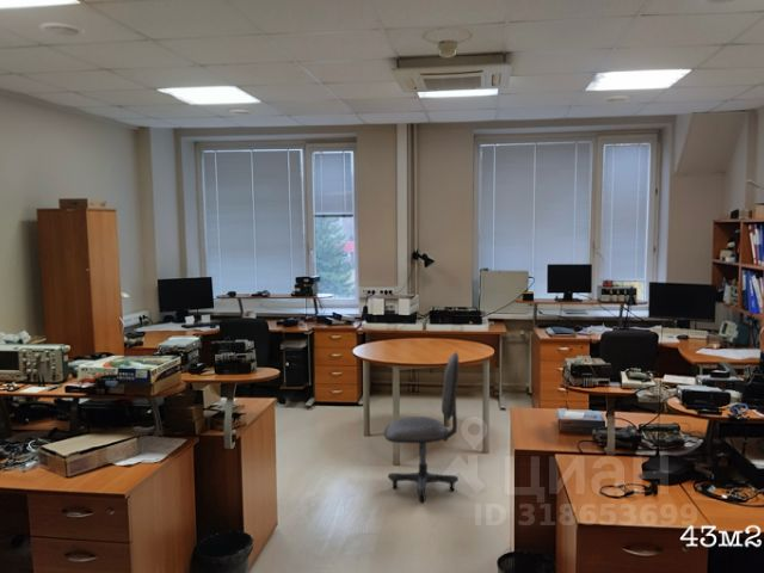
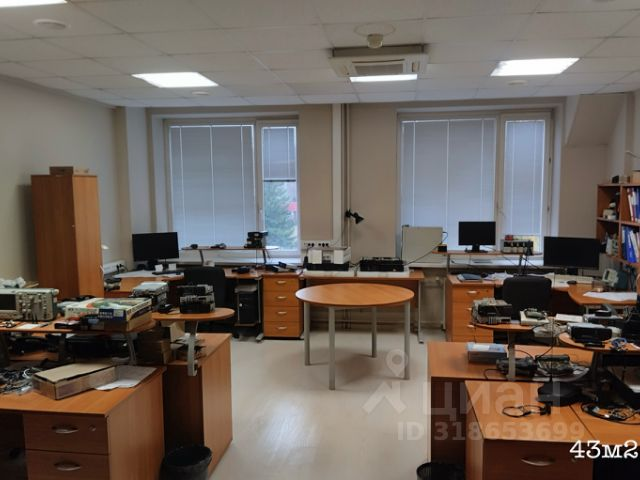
- office chair [383,351,461,504]
